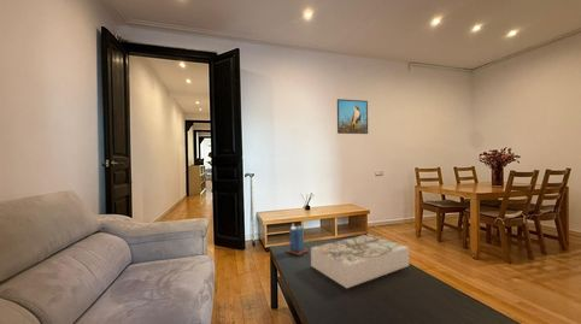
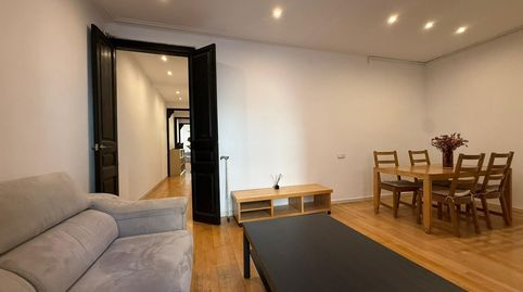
- candle [284,223,310,257]
- board game [310,234,410,289]
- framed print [336,98,369,135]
